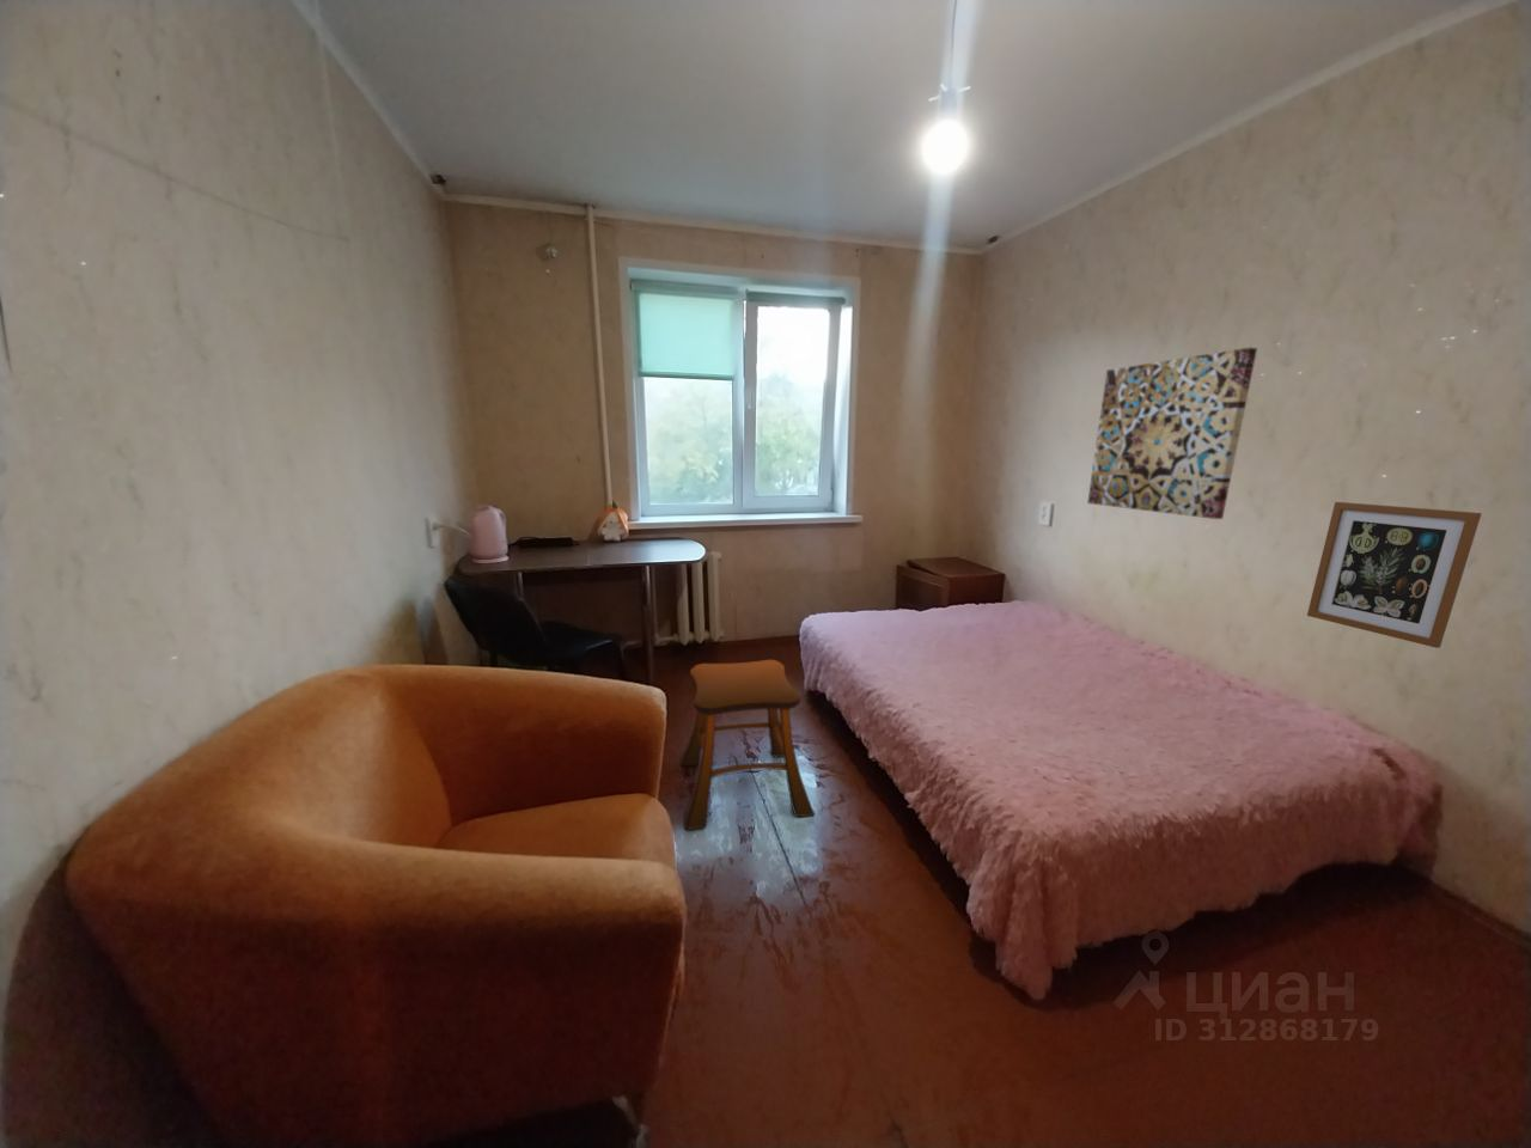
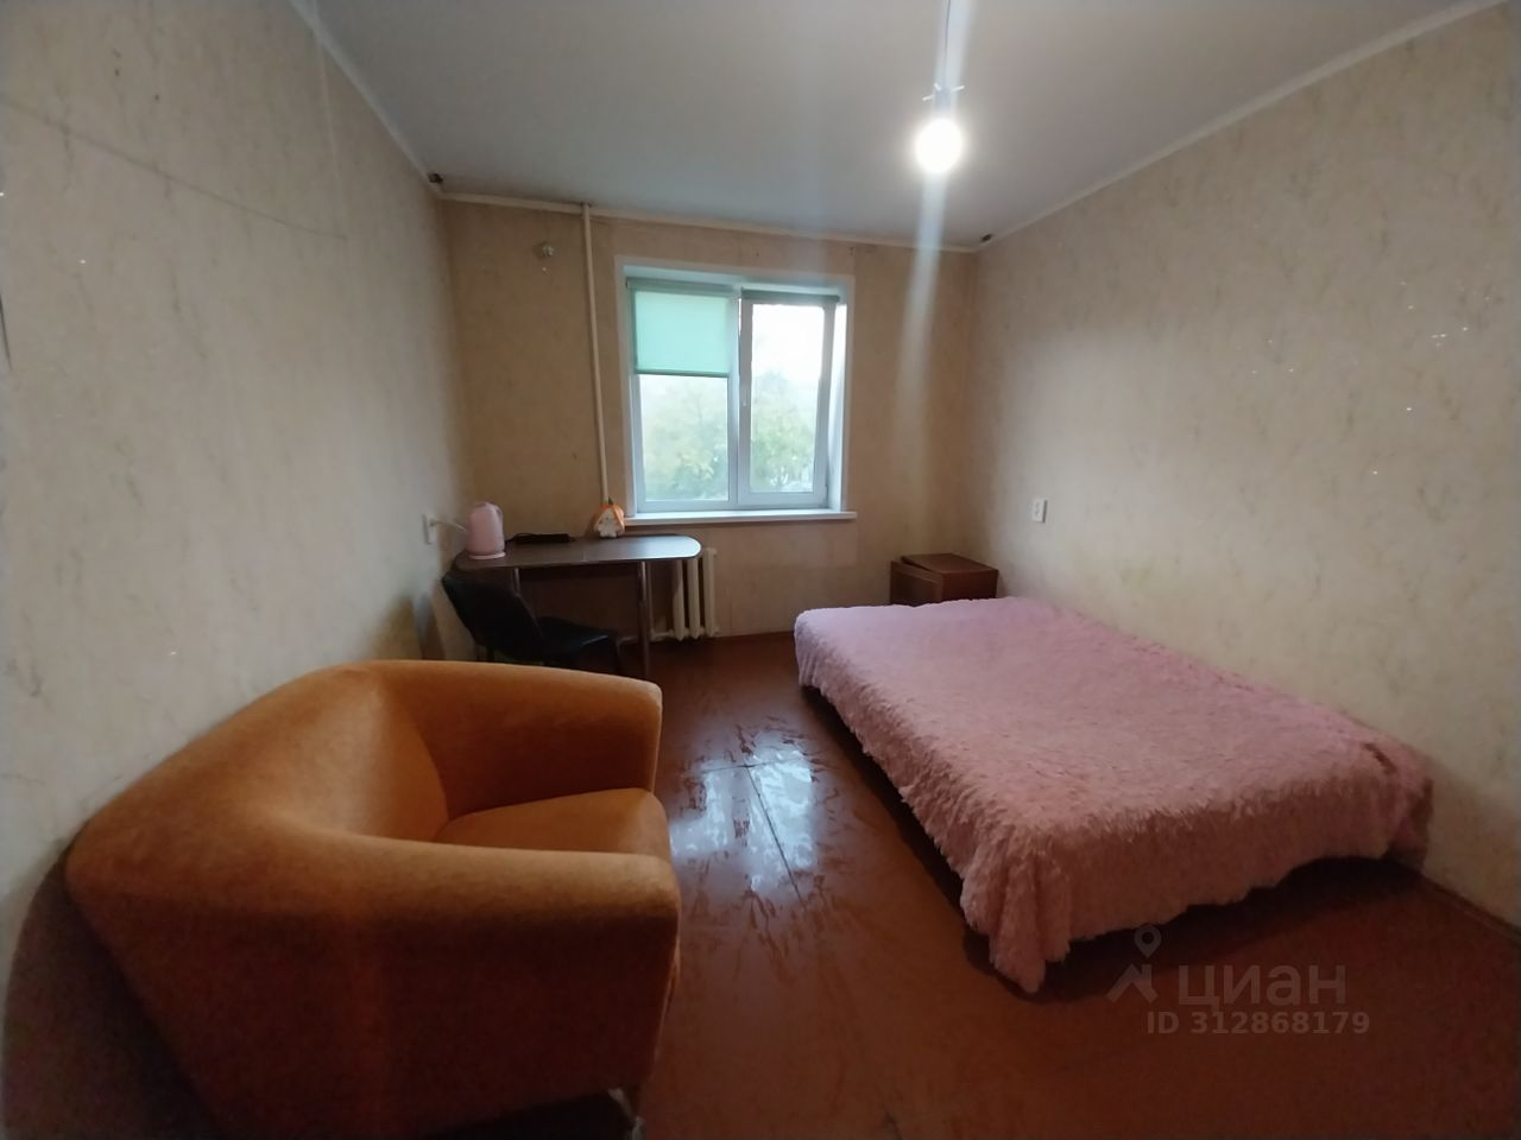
- wall art [1306,502,1483,649]
- stool [680,658,816,831]
- wall art [1086,347,1259,520]
